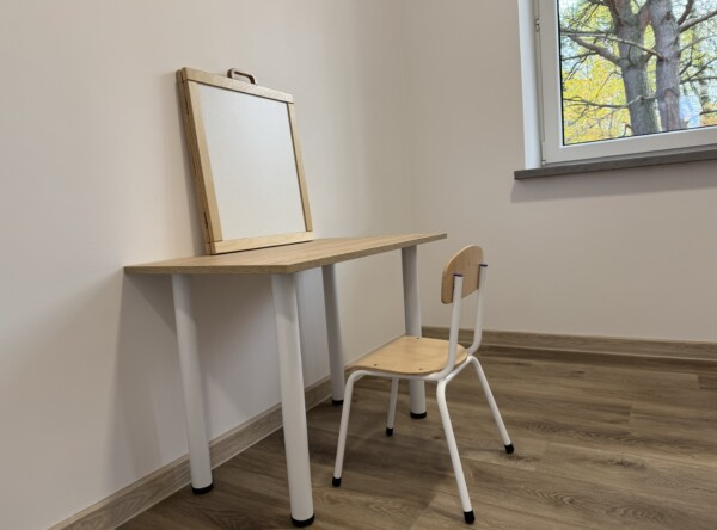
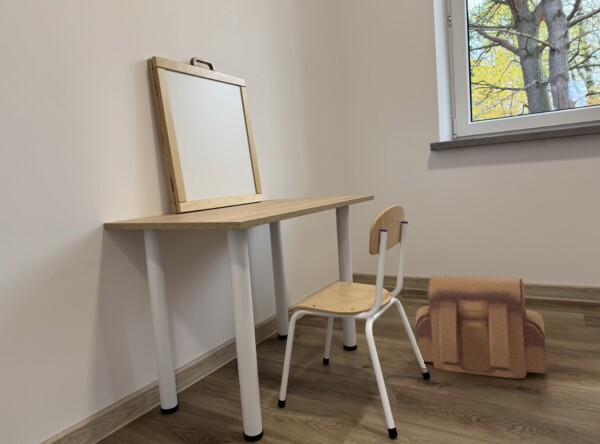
+ backpack [415,275,547,380]
